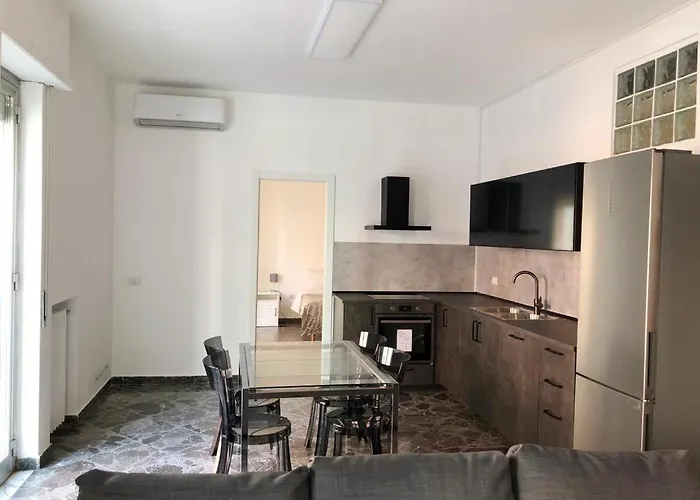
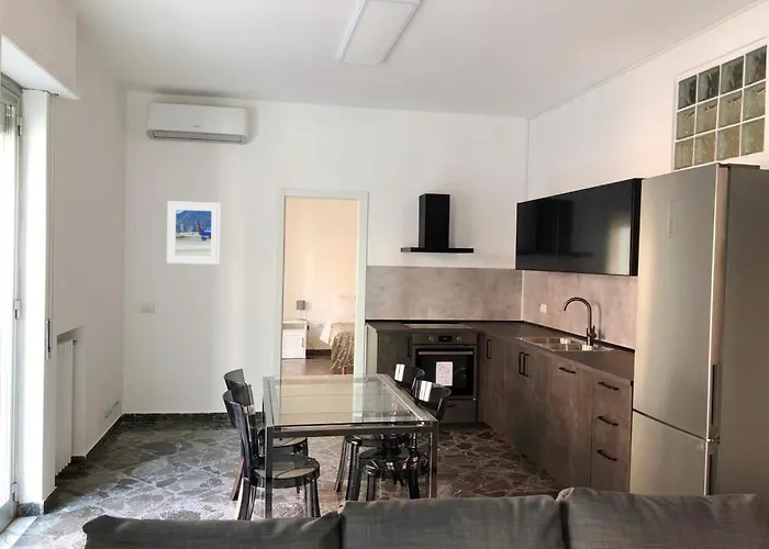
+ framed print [165,200,222,266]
